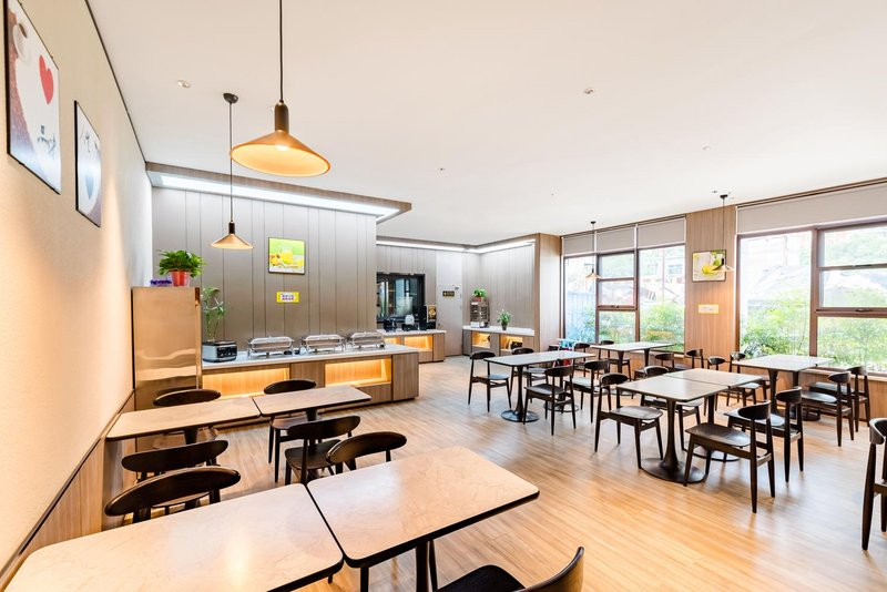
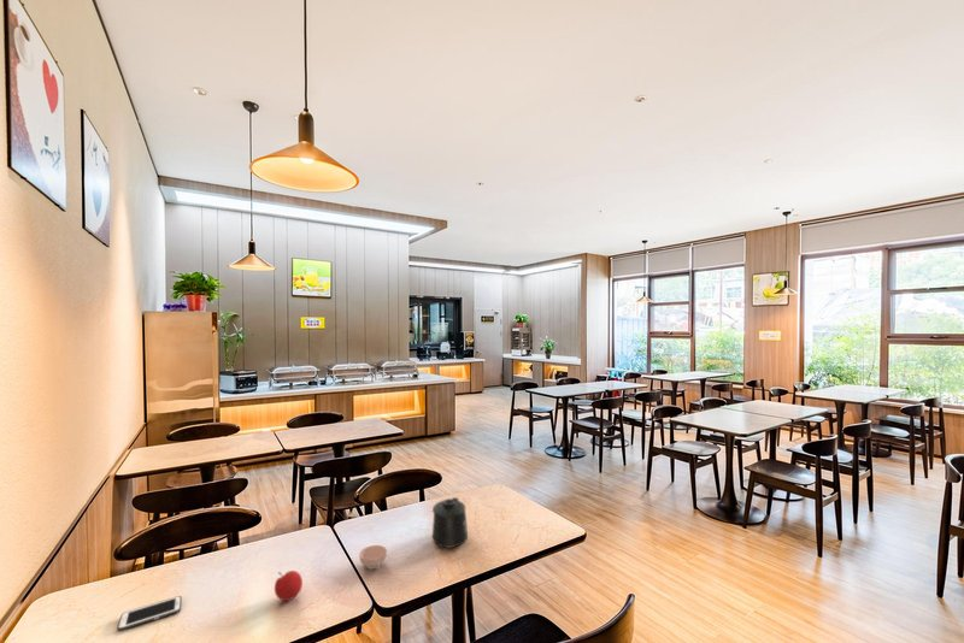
+ mug [431,496,469,549]
+ fruit [274,570,304,602]
+ teacup [358,544,388,571]
+ cell phone [117,595,183,632]
